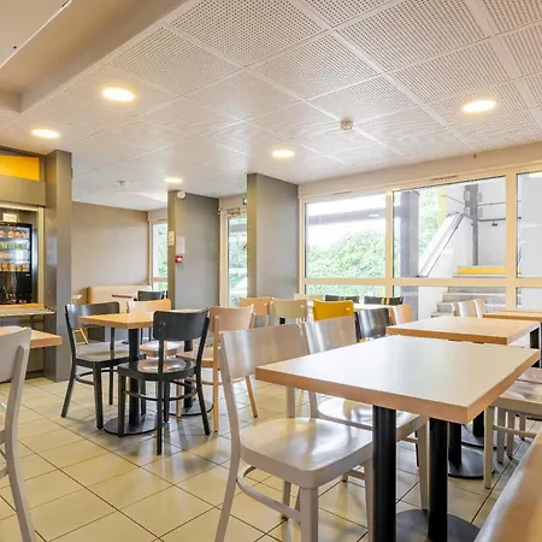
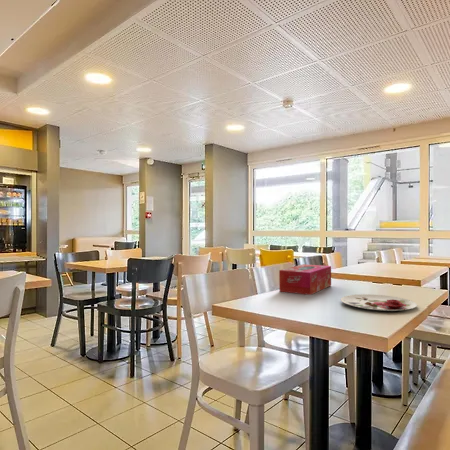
+ plate [340,293,418,312]
+ tissue box [278,263,332,296]
